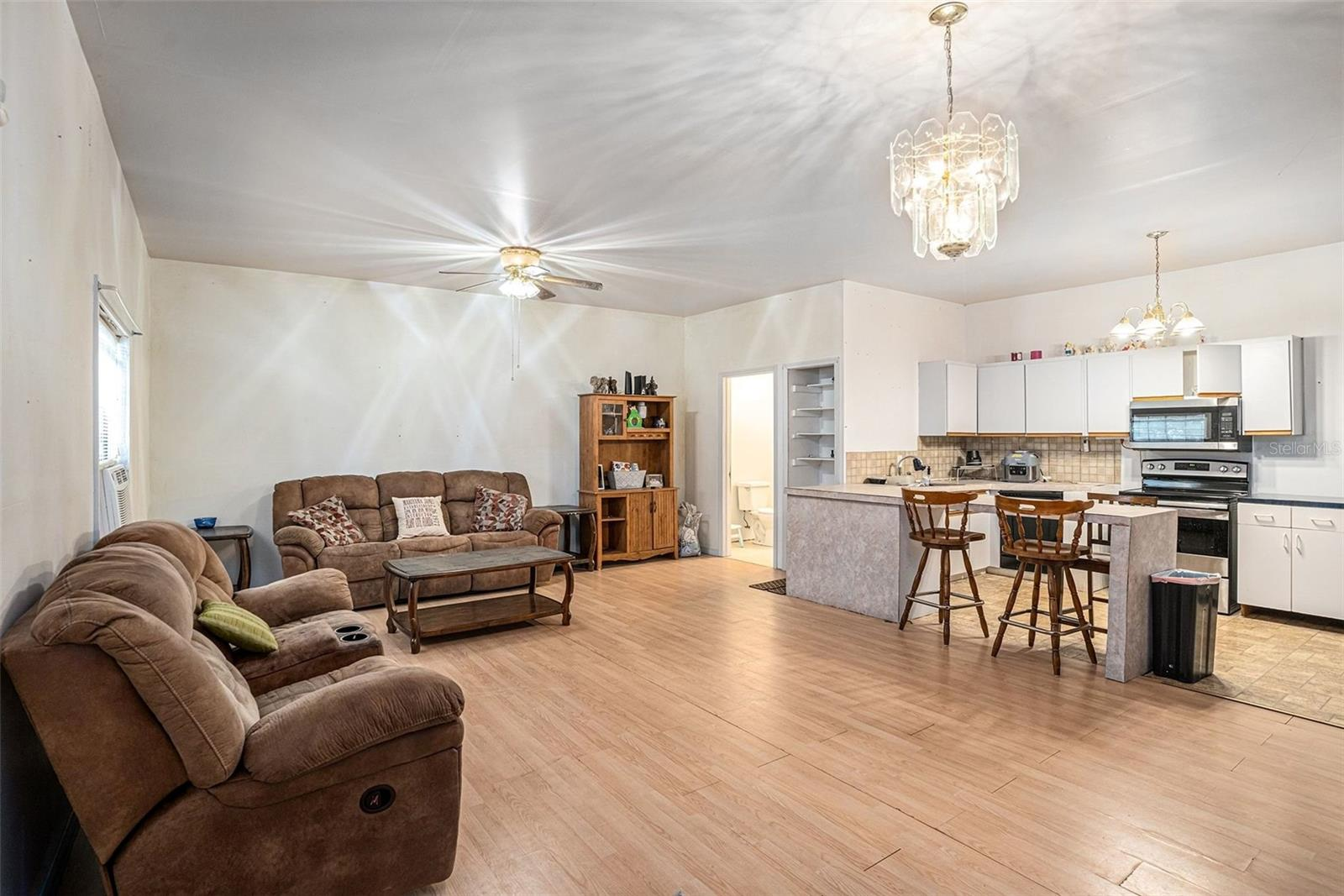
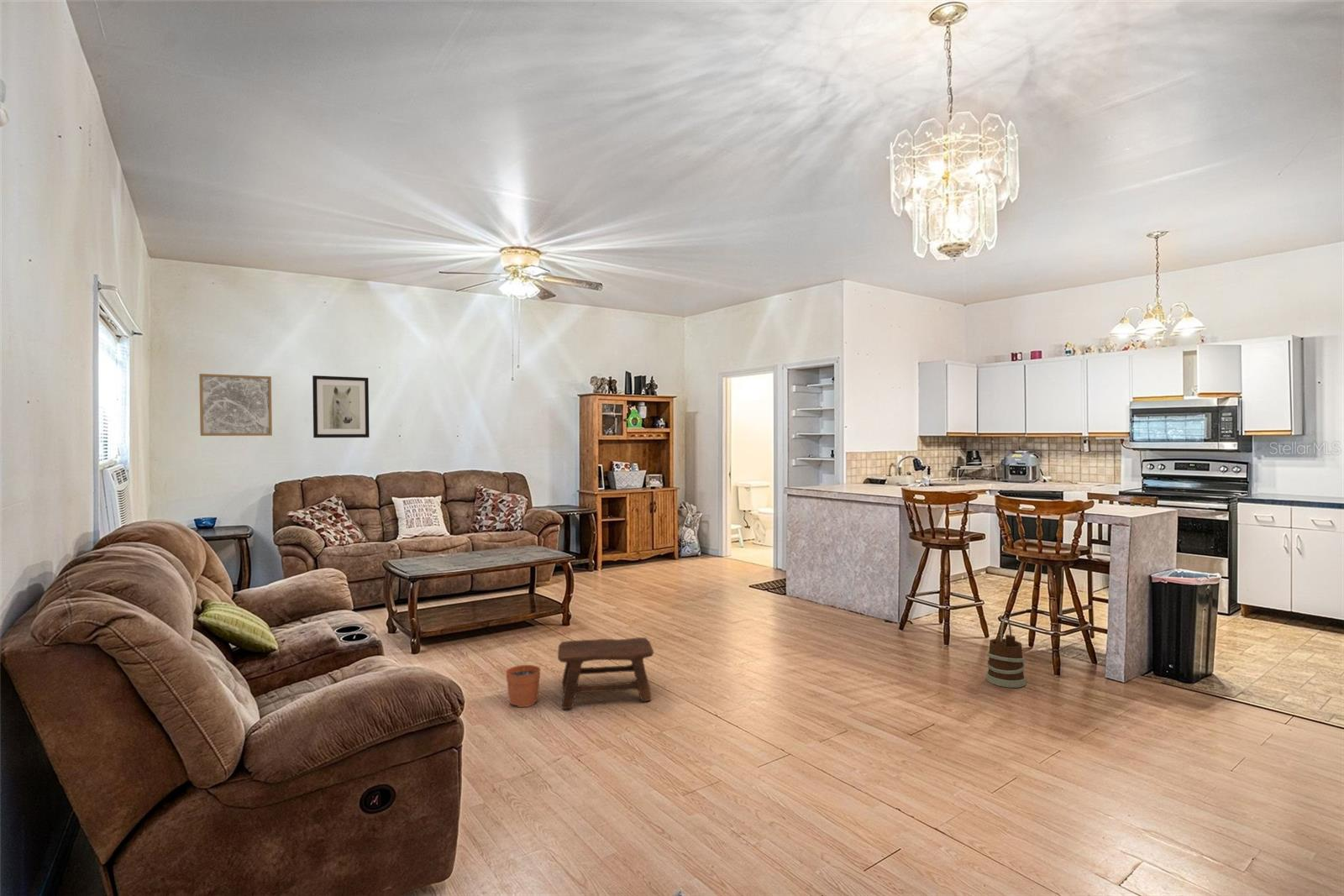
+ plant pot [505,653,542,708]
+ wooden bucket [985,617,1026,689]
+ wall art [312,375,370,438]
+ stool [557,637,654,710]
+ wall art [198,373,273,437]
